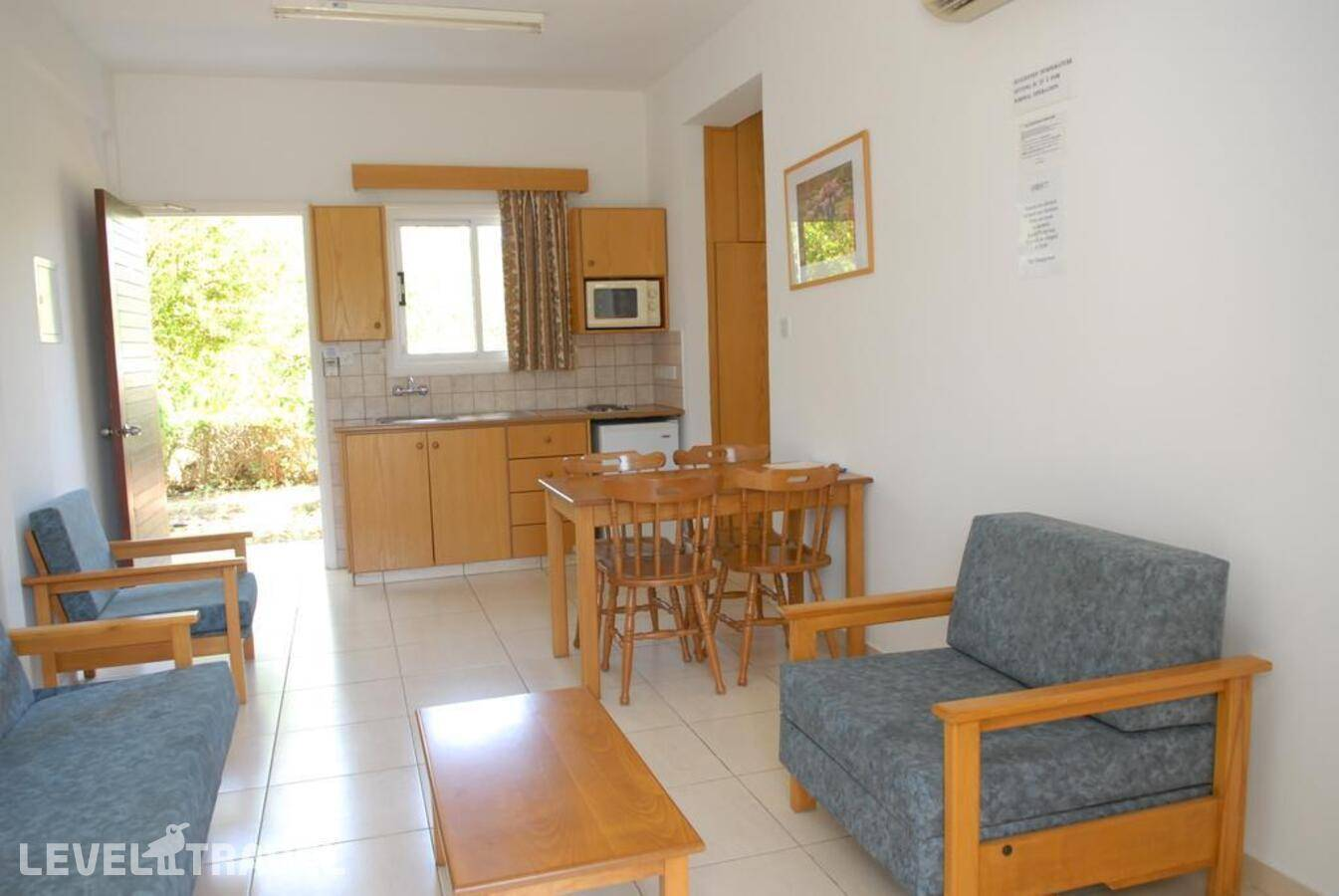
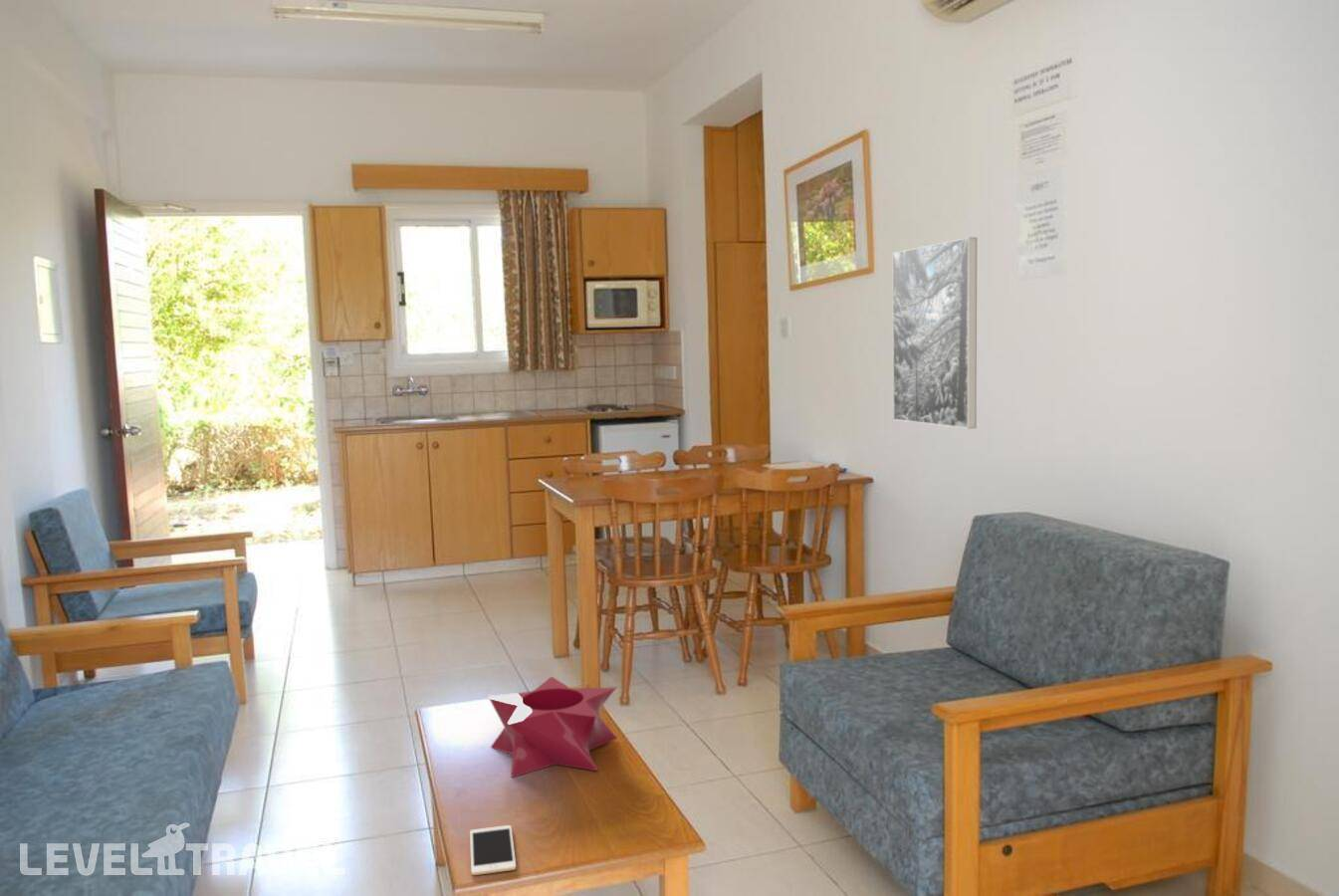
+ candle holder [487,676,618,779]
+ cell phone [469,824,517,876]
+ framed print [892,236,978,430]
